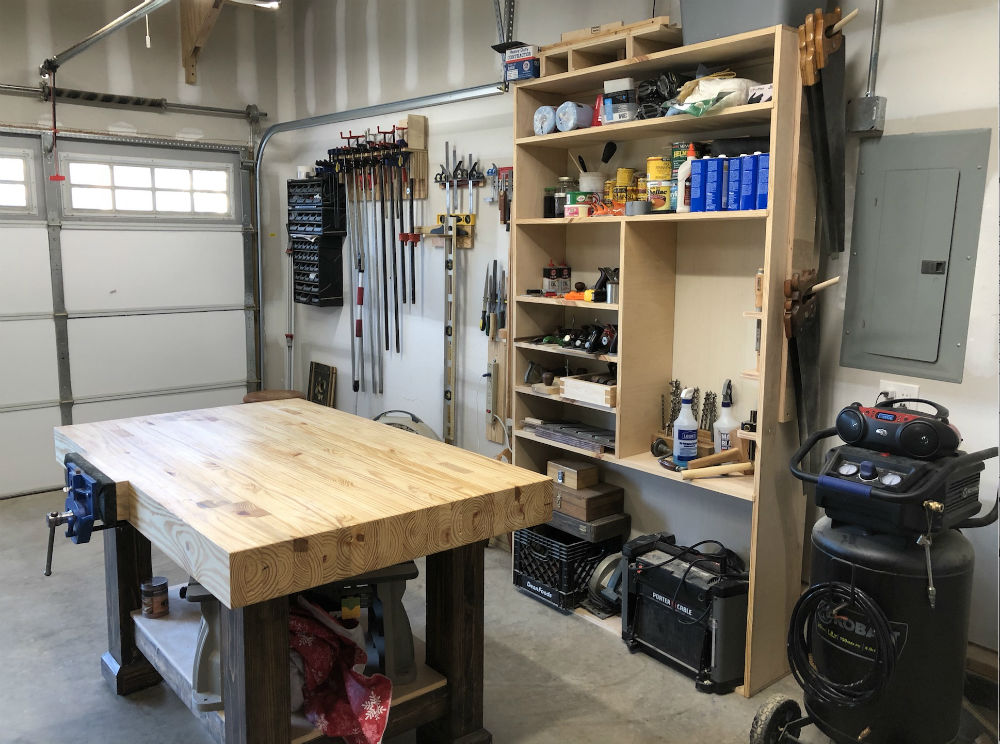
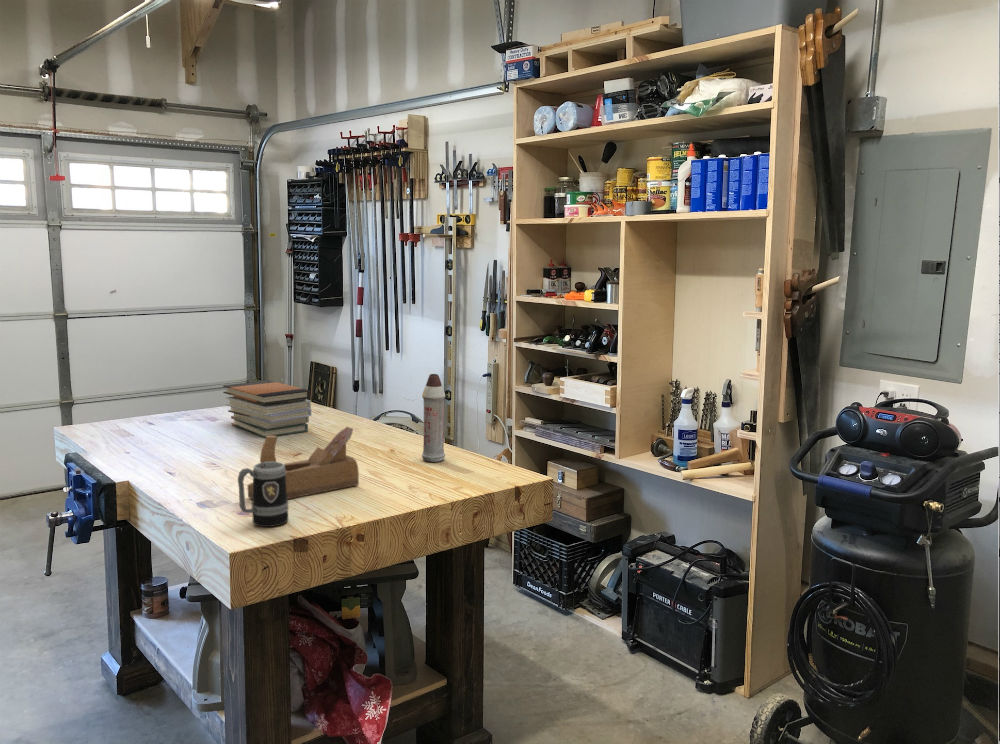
+ spray bottle [421,373,446,463]
+ book stack [222,379,312,439]
+ hand plane [247,426,360,500]
+ mug [237,461,290,528]
